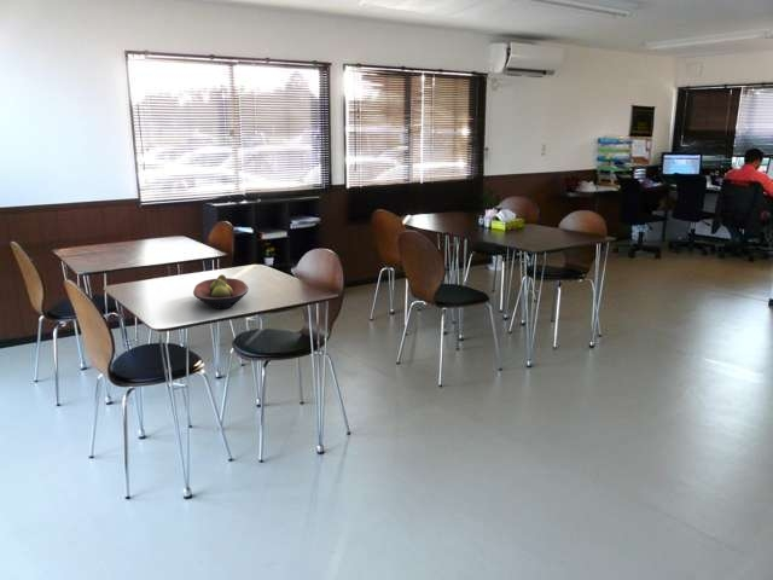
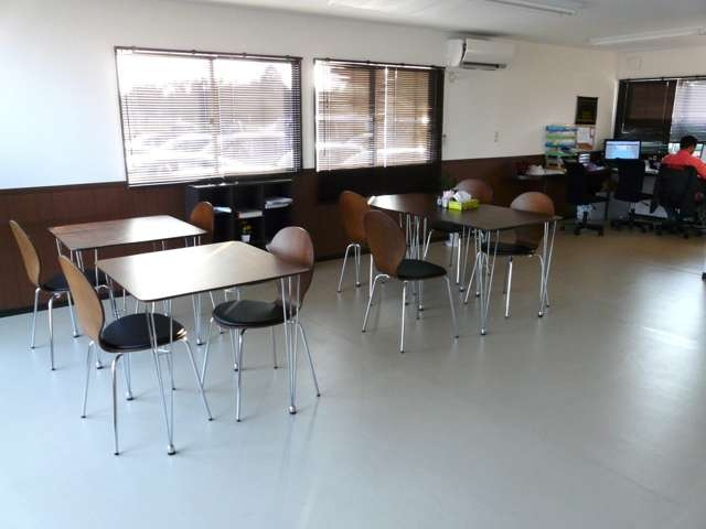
- fruit bowl [192,273,250,309]
